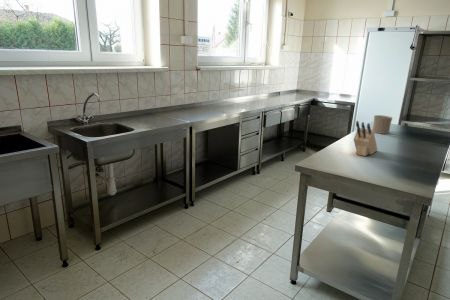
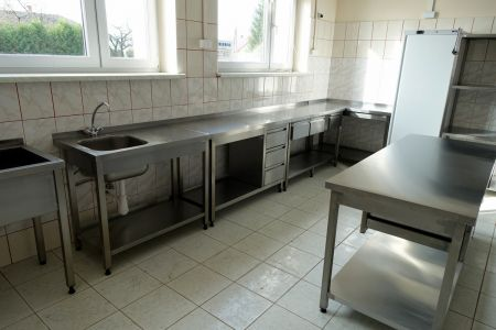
- cup [372,114,393,135]
- knife block [353,120,379,157]
